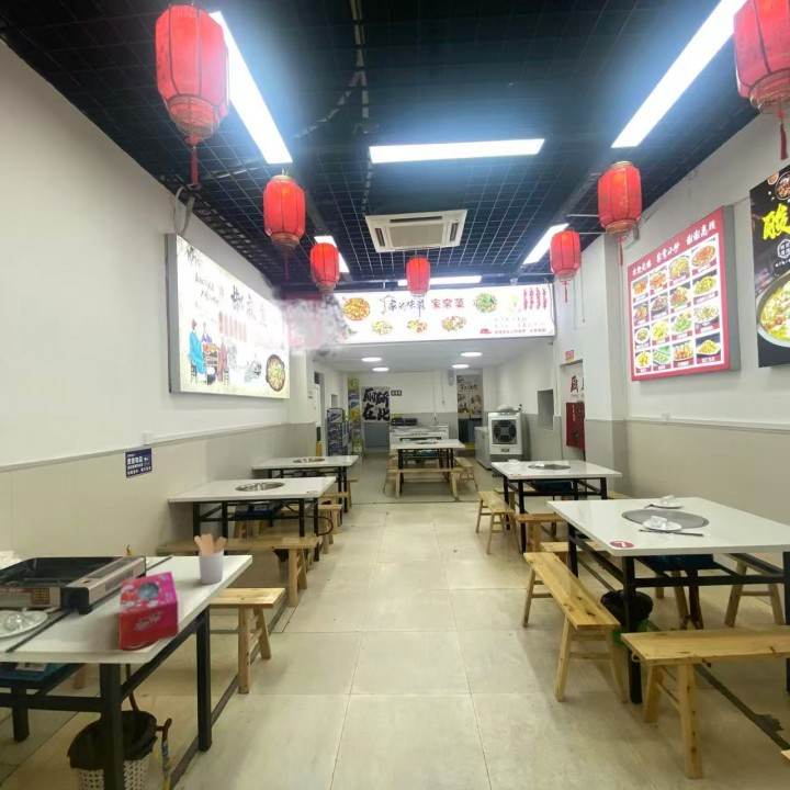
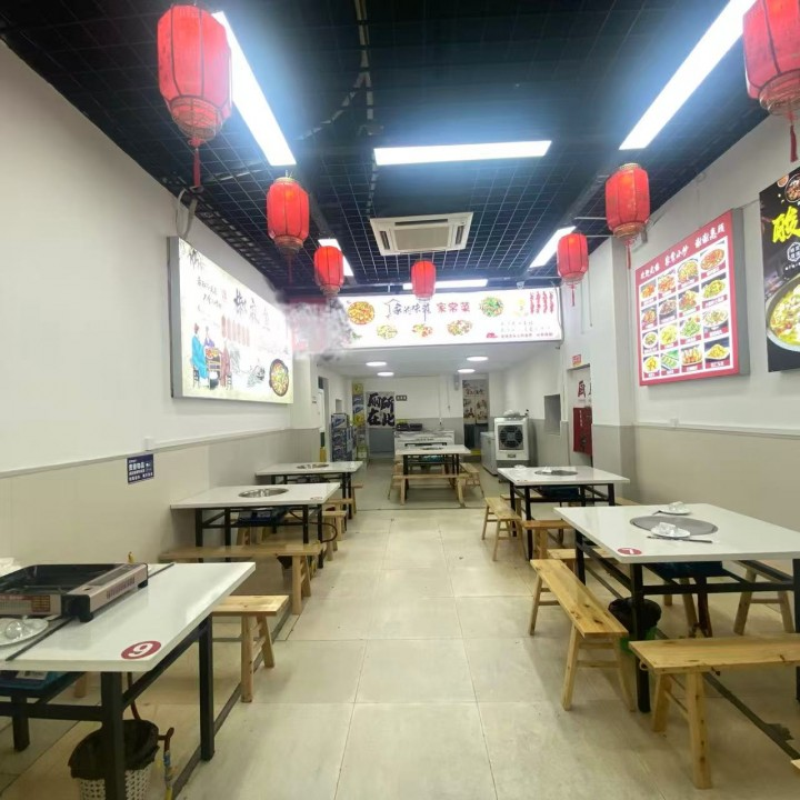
- utensil holder [193,532,227,585]
- tissue box [117,571,180,651]
